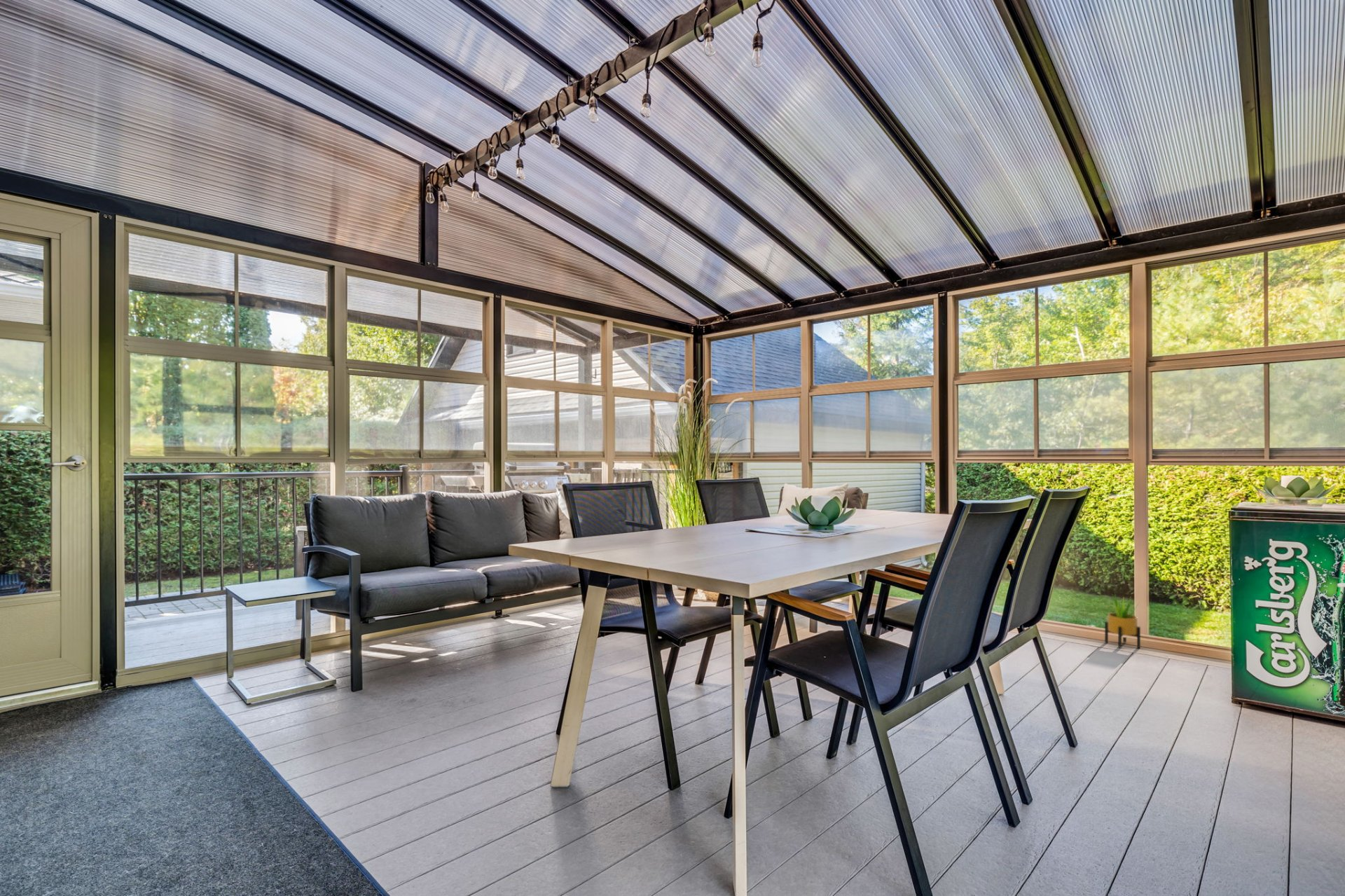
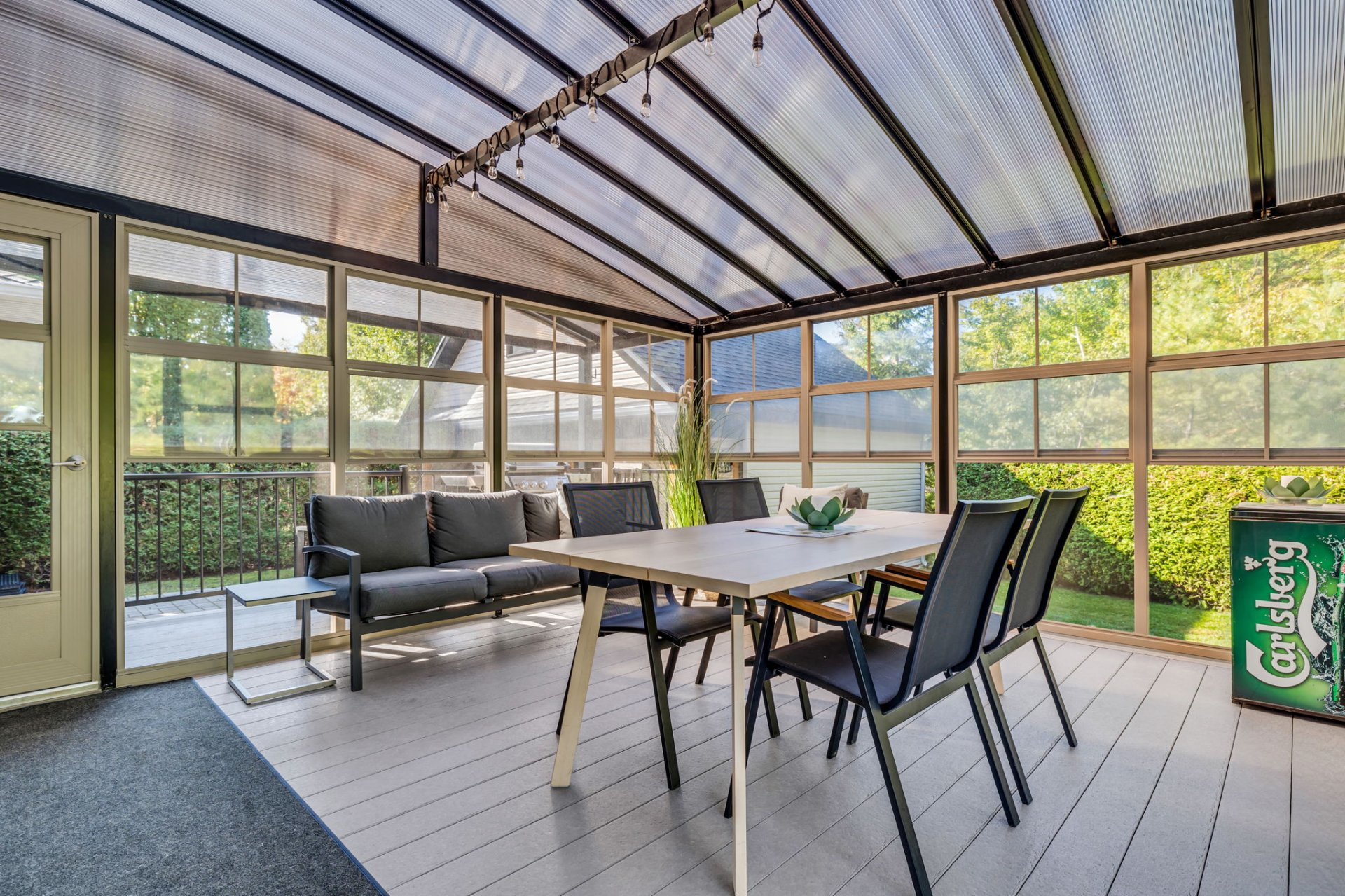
- potted plant [1104,593,1141,649]
